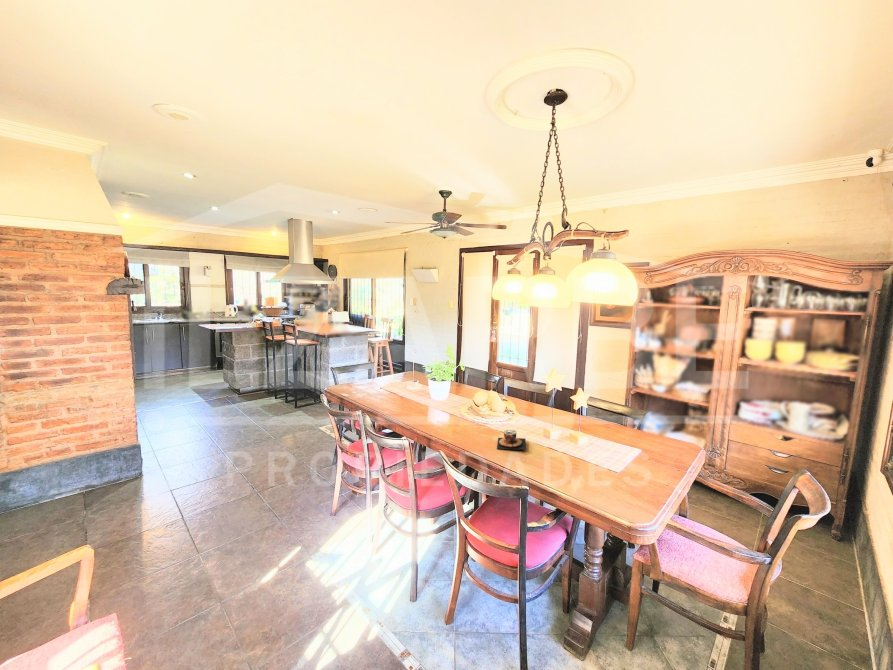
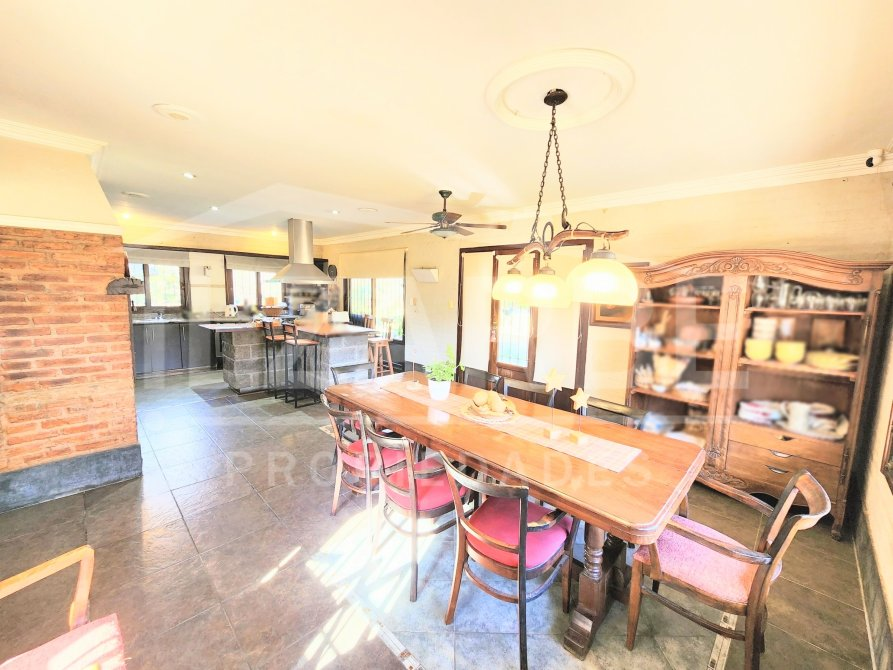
- teacup [496,429,527,451]
